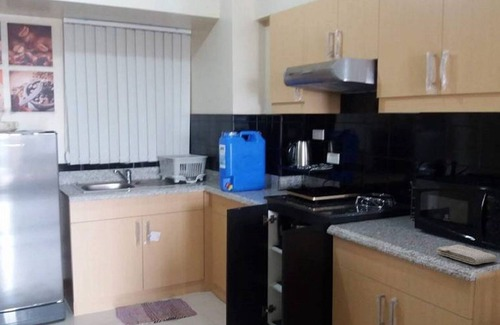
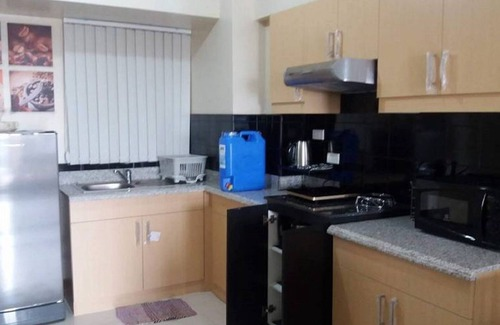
- washcloth [436,244,498,265]
